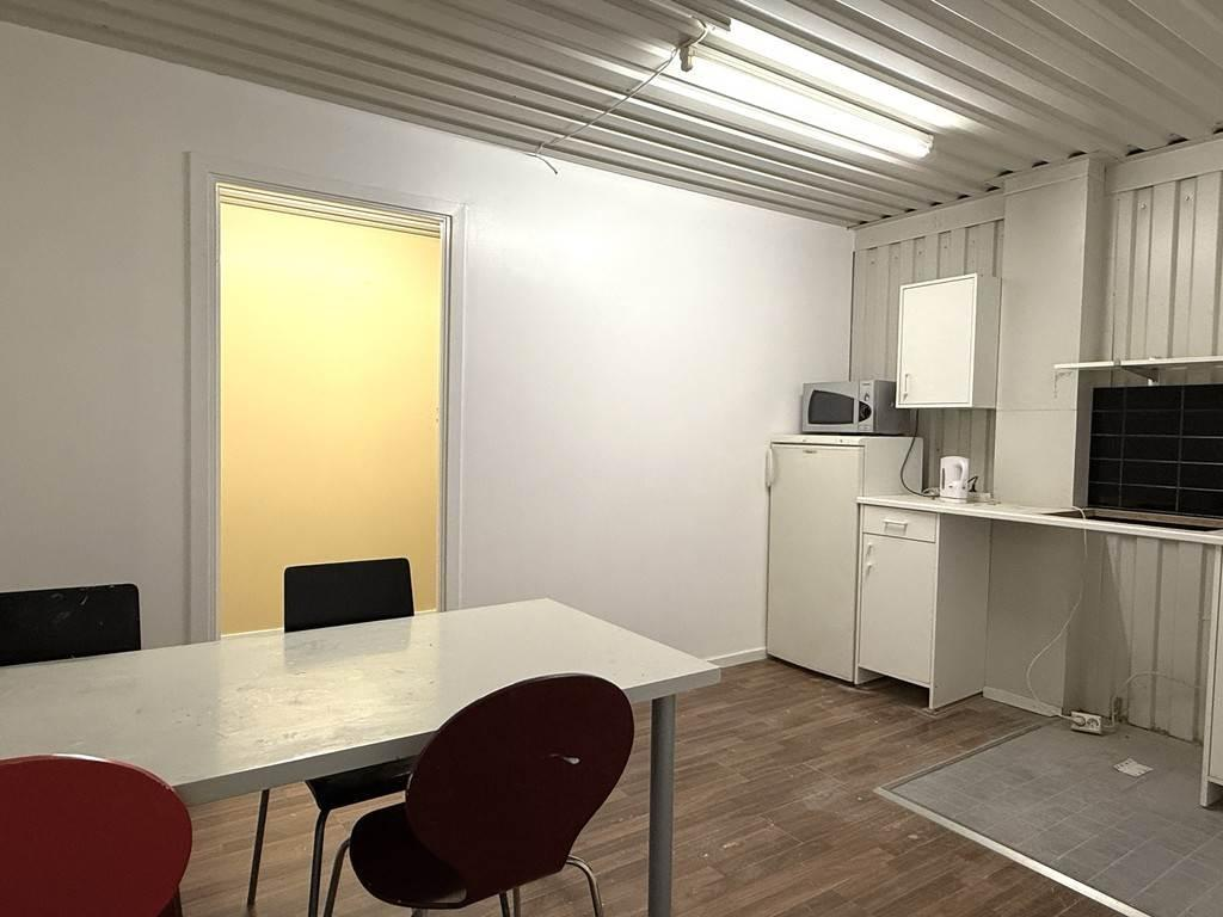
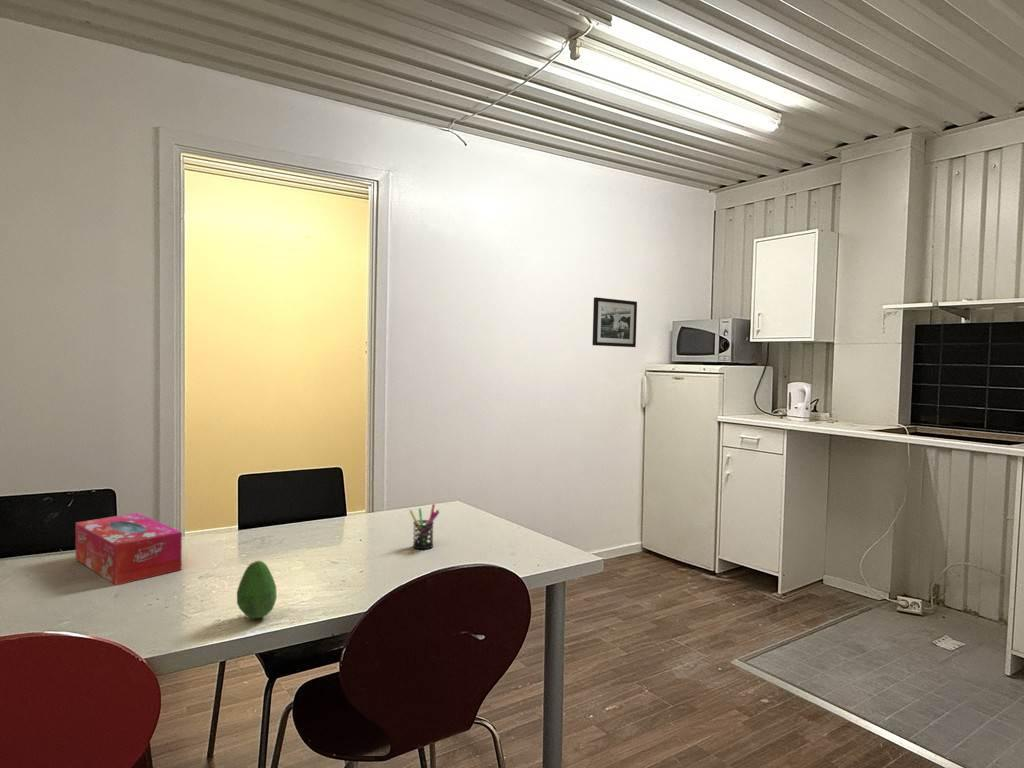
+ picture frame [591,296,638,348]
+ pen holder [408,503,440,550]
+ tissue box [75,512,183,586]
+ fruit [236,560,278,619]
